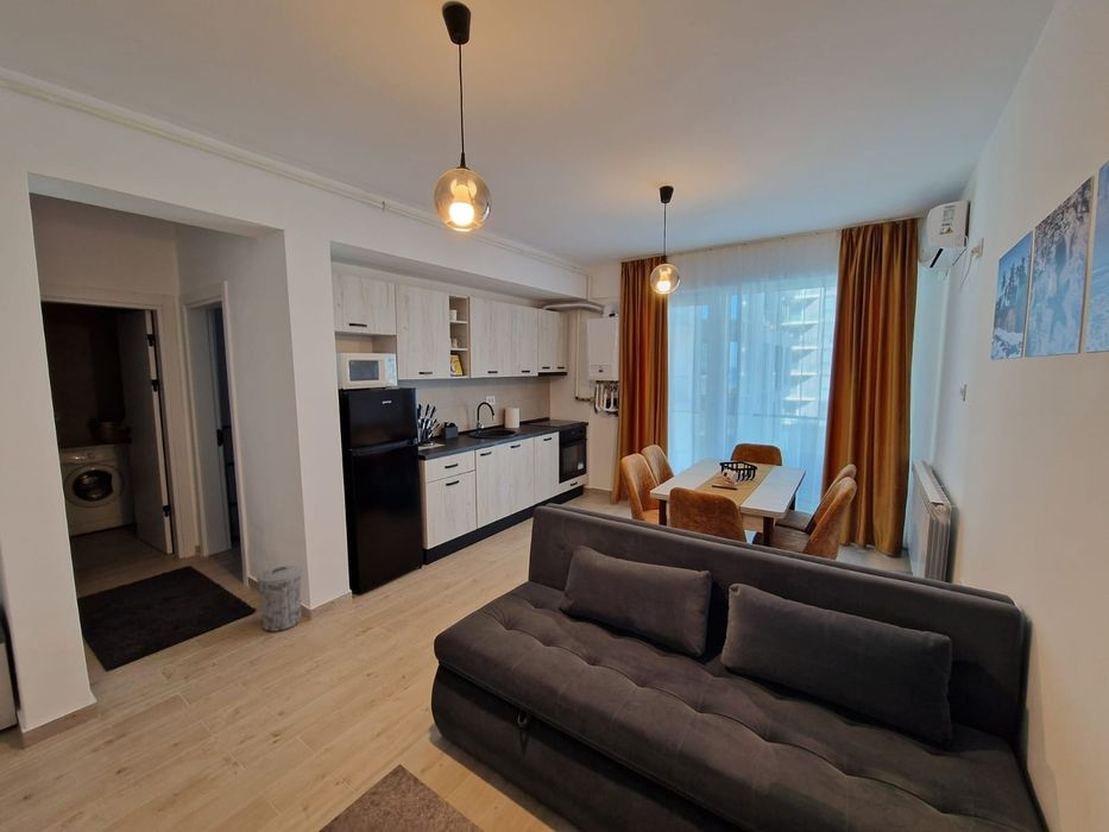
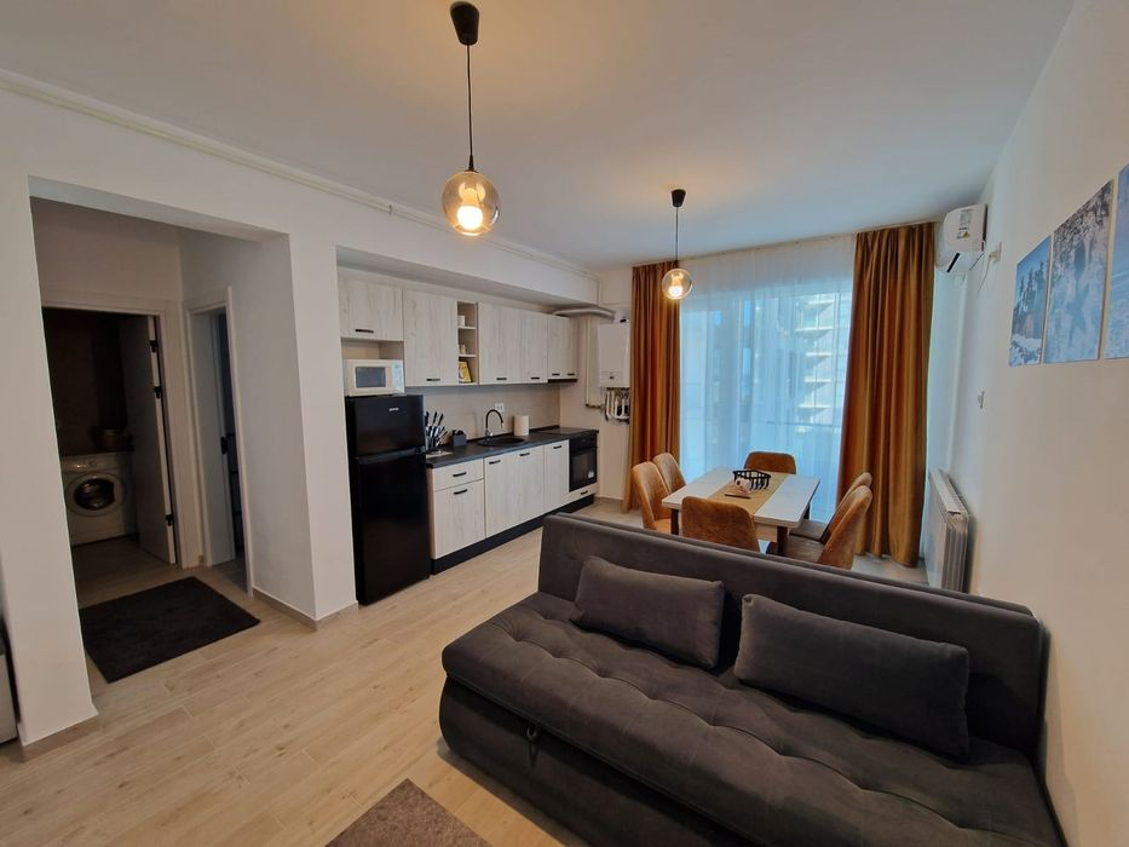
- trash can [256,565,303,632]
